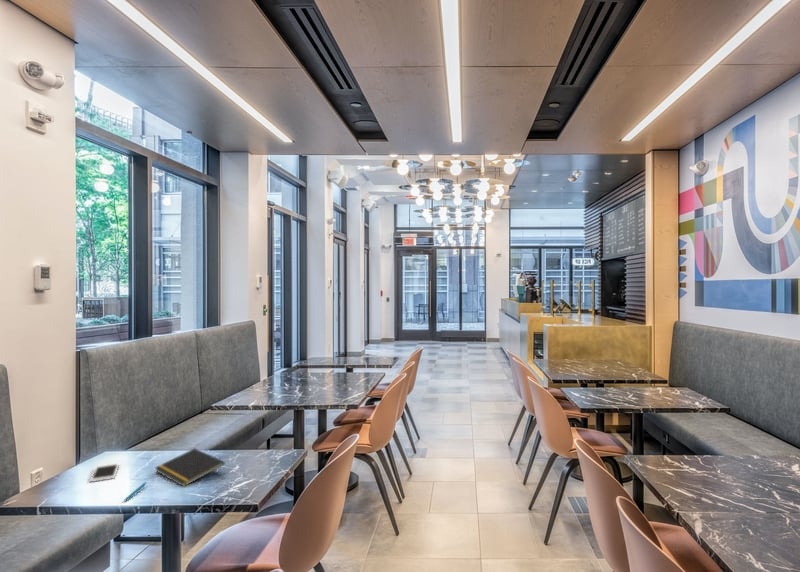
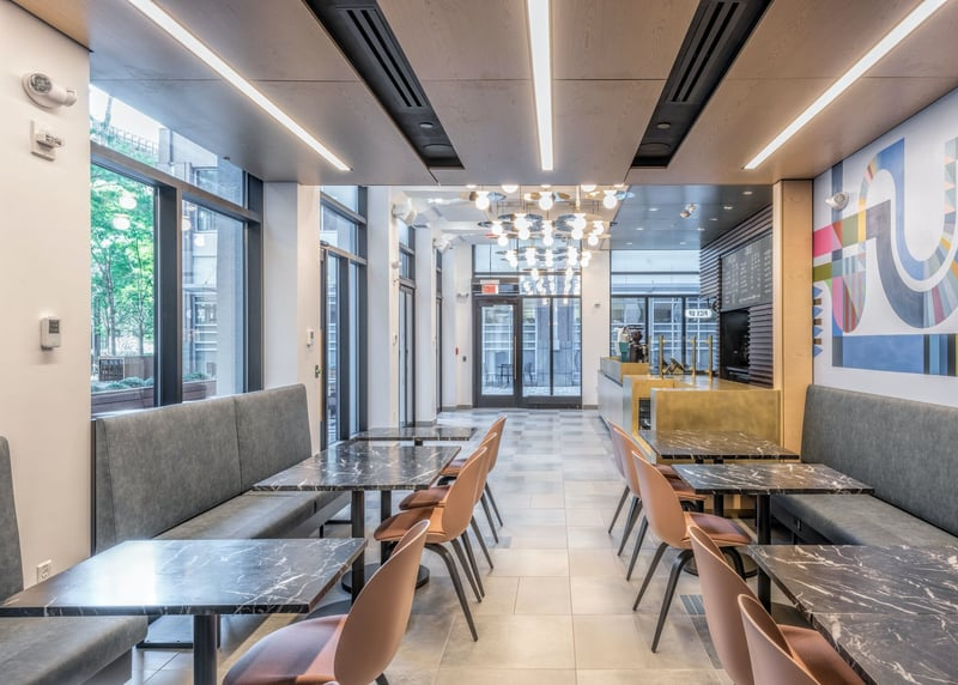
- notepad [154,447,226,487]
- pen [123,481,147,502]
- cell phone [89,462,120,483]
